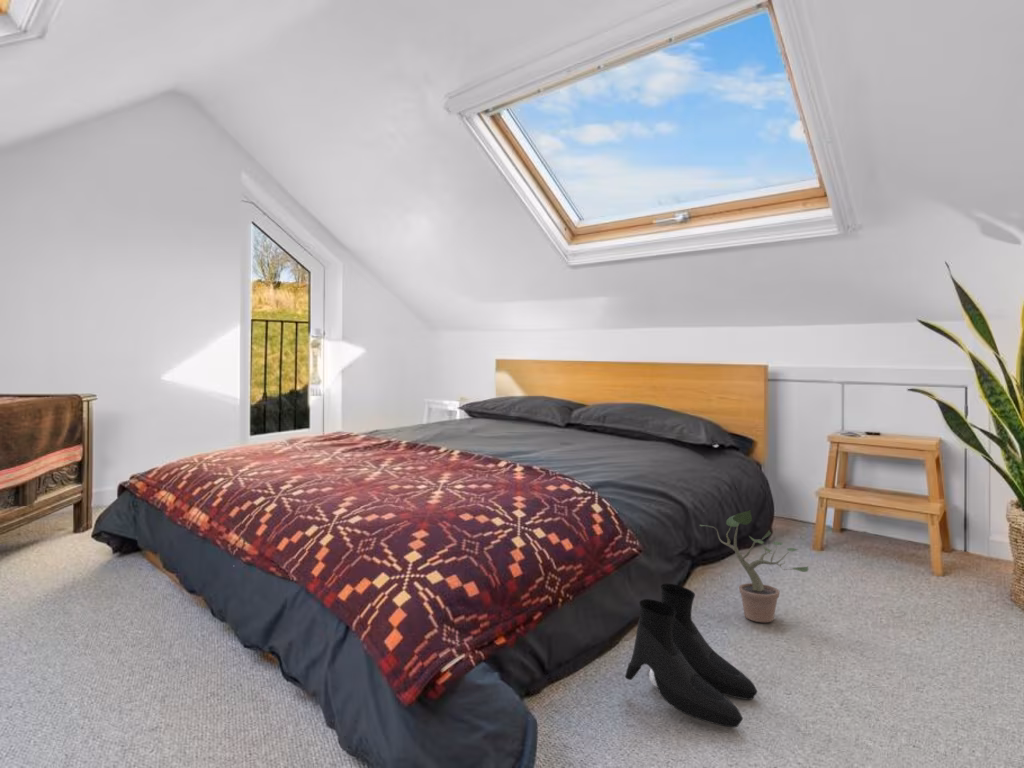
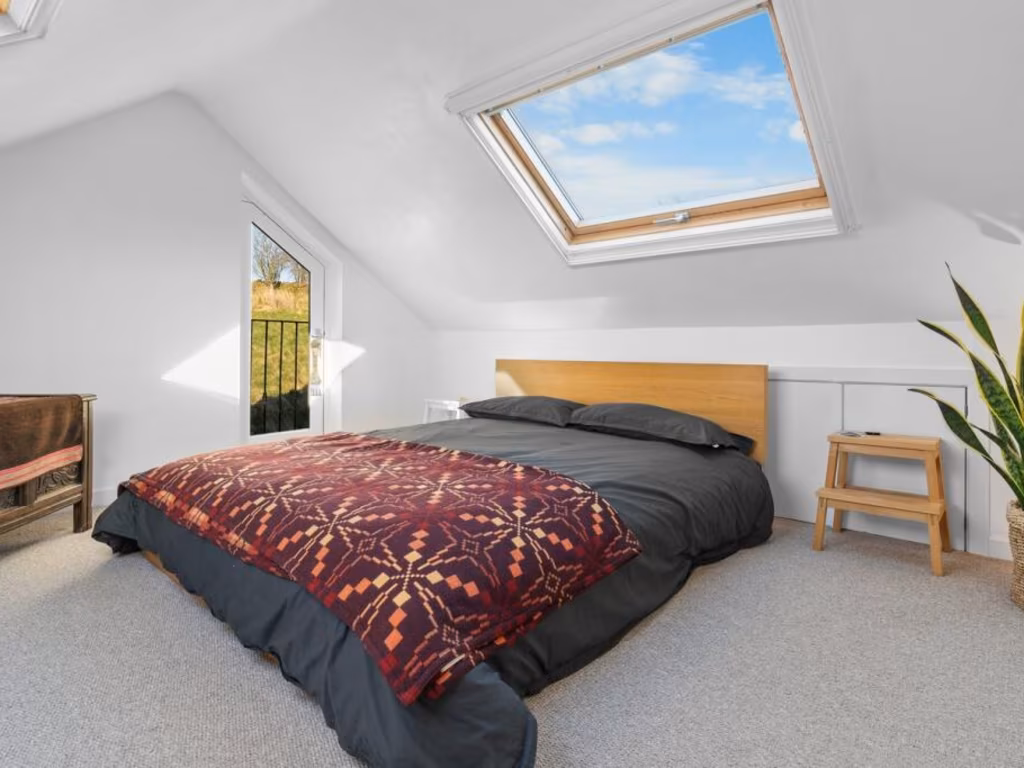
- boots [624,583,758,728]
- potted plant [699,509,810,623]
